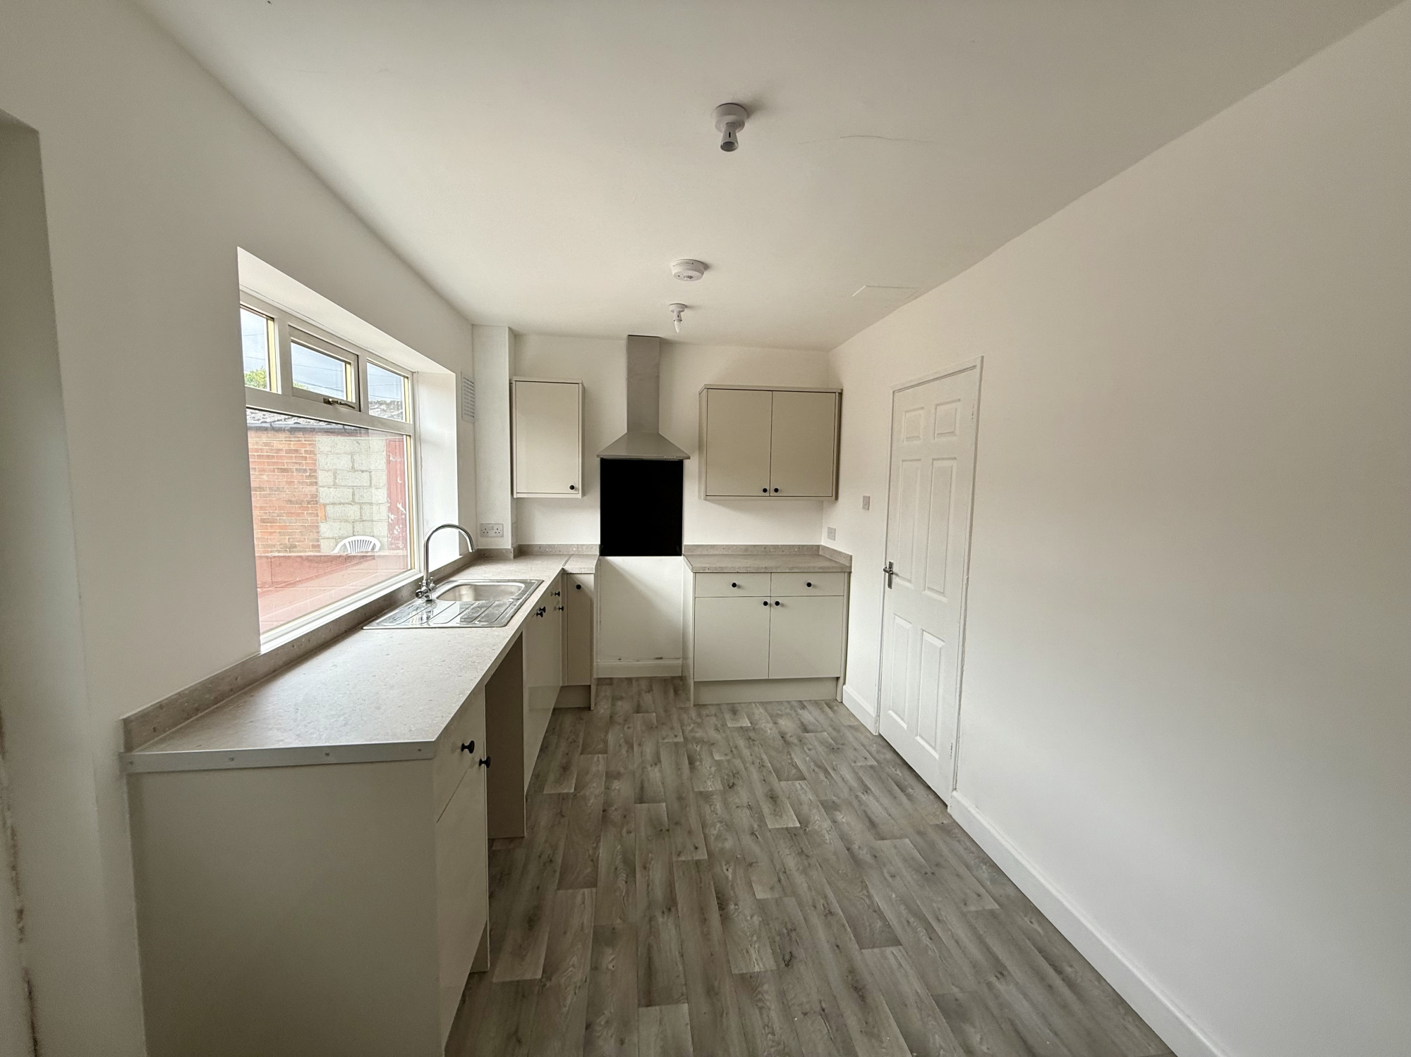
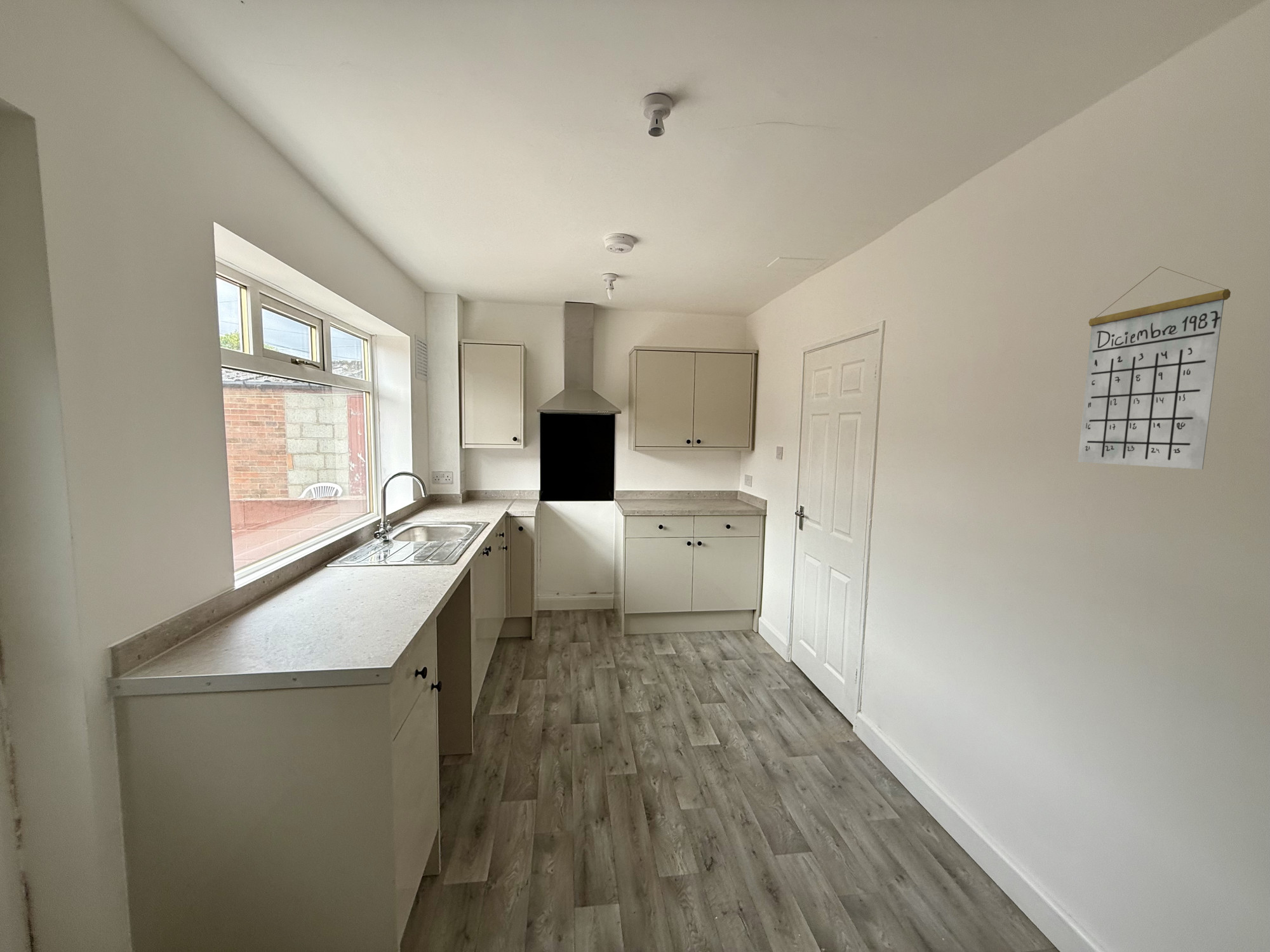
+ calendar [1077,266,1231,470]
